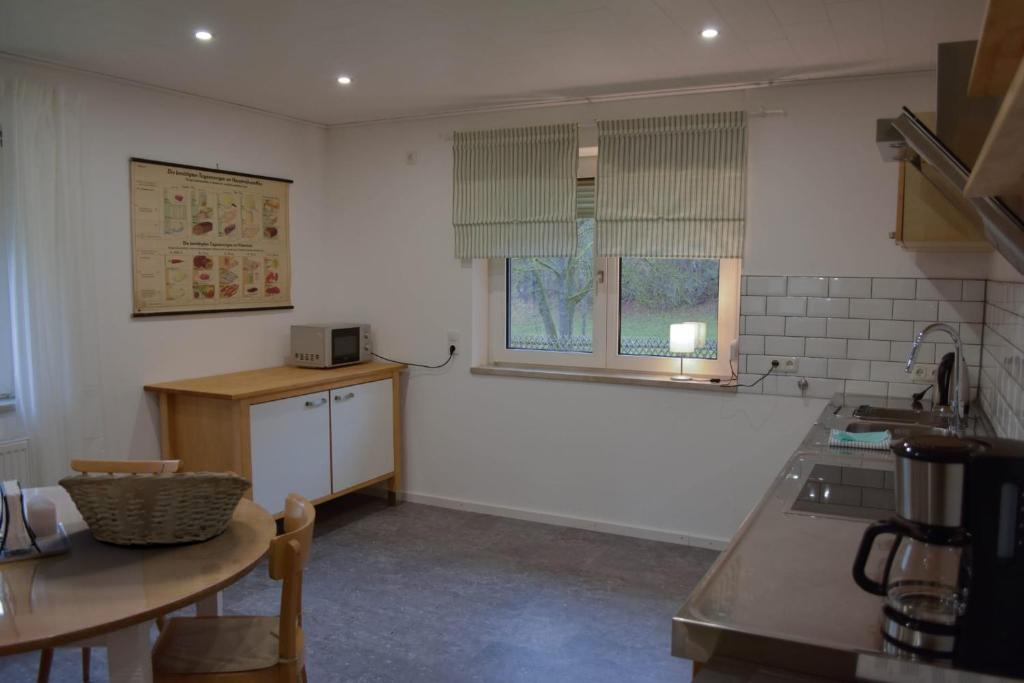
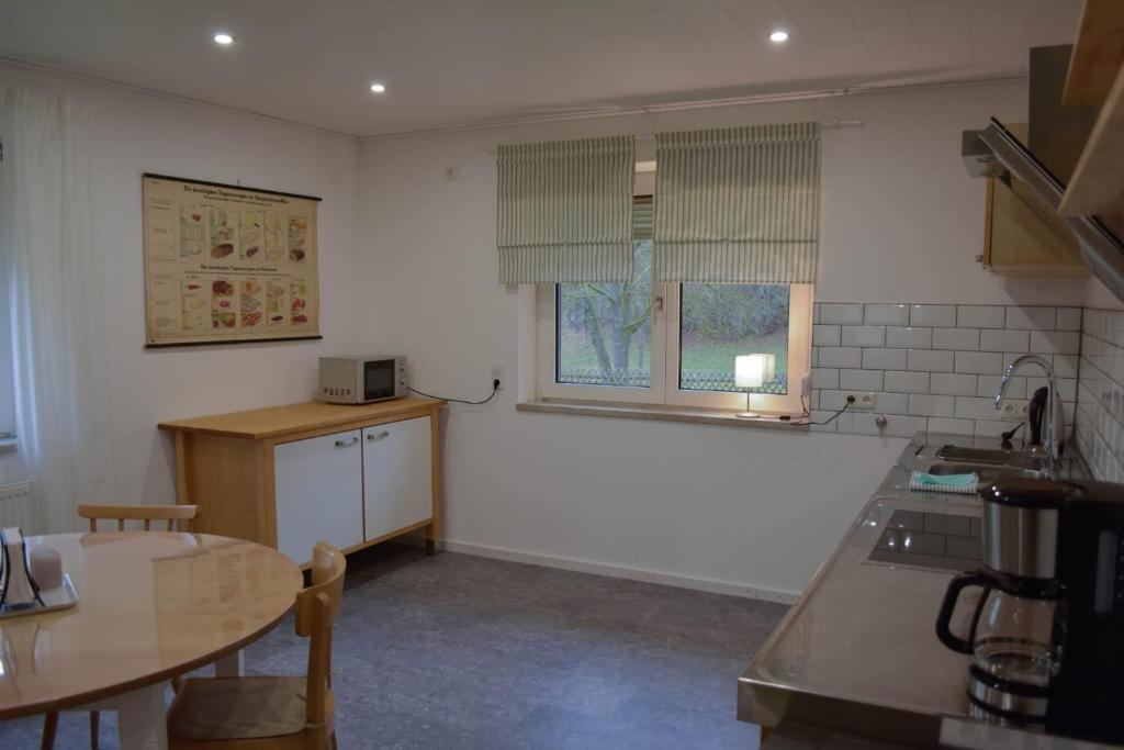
- fruit basket [57,463,254,547]
